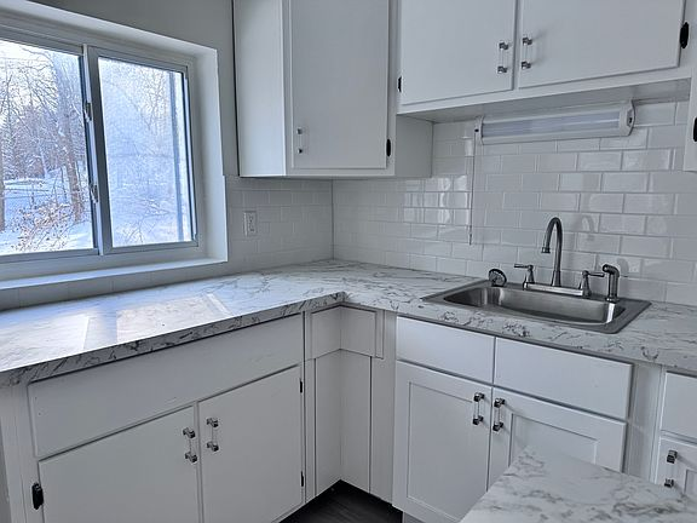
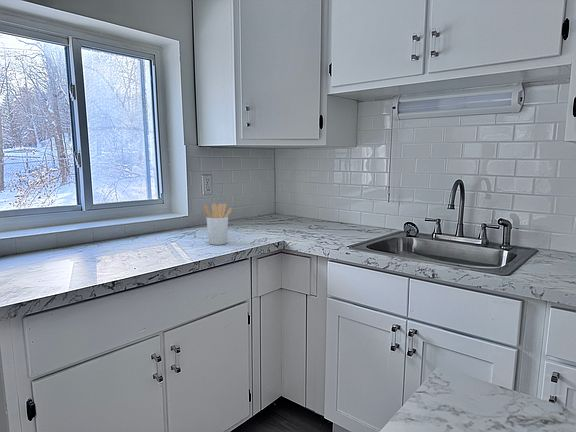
+ utensil holder [203,203,233,246]
